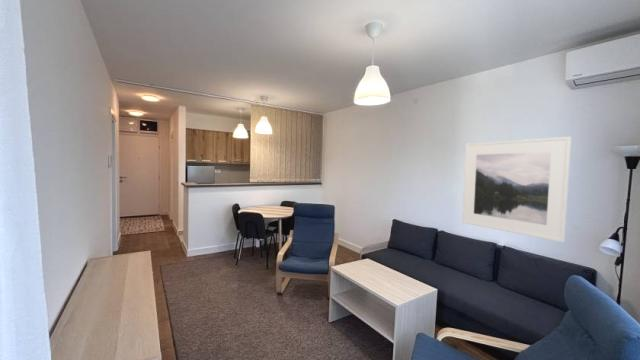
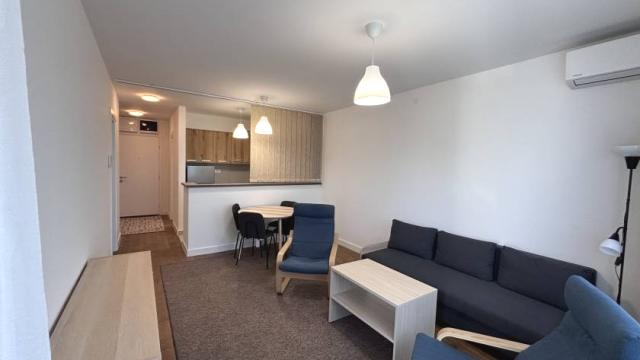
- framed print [461,136,572,244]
